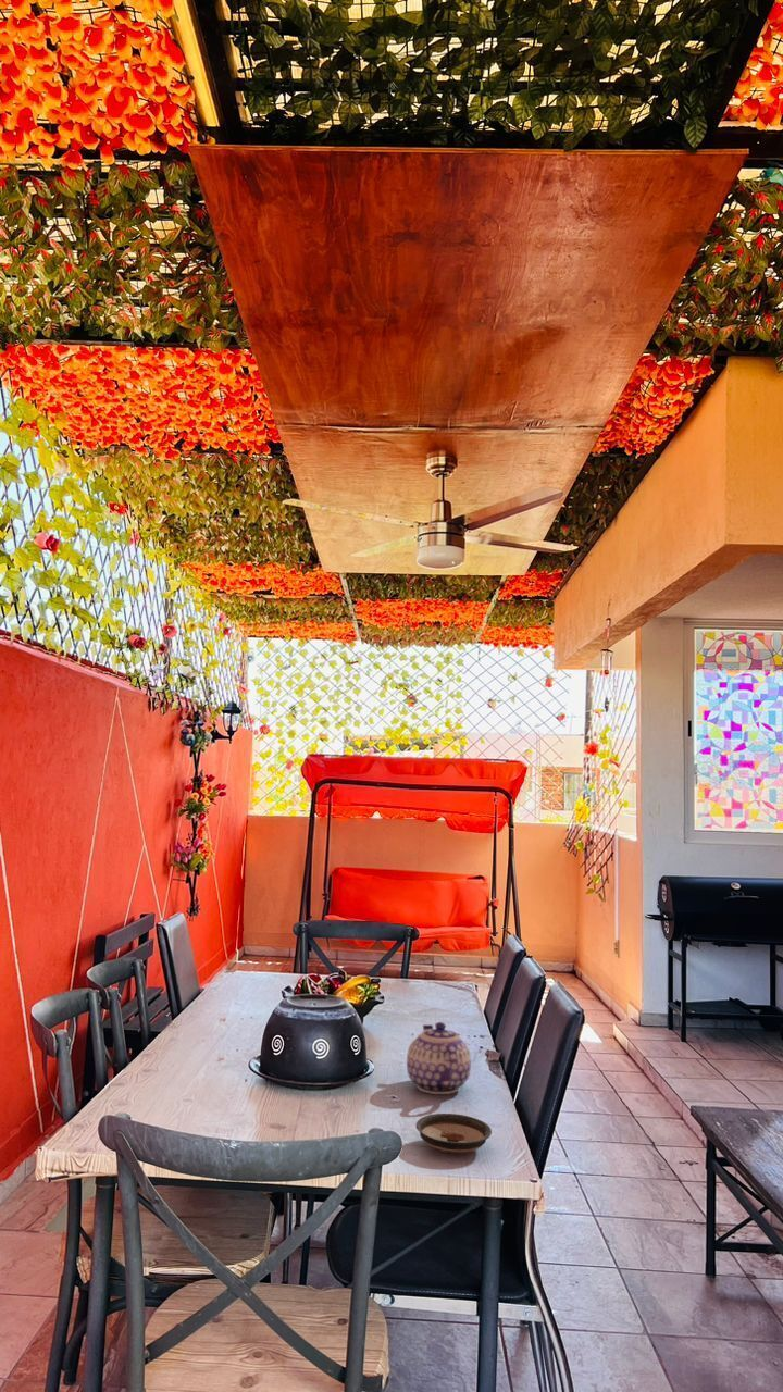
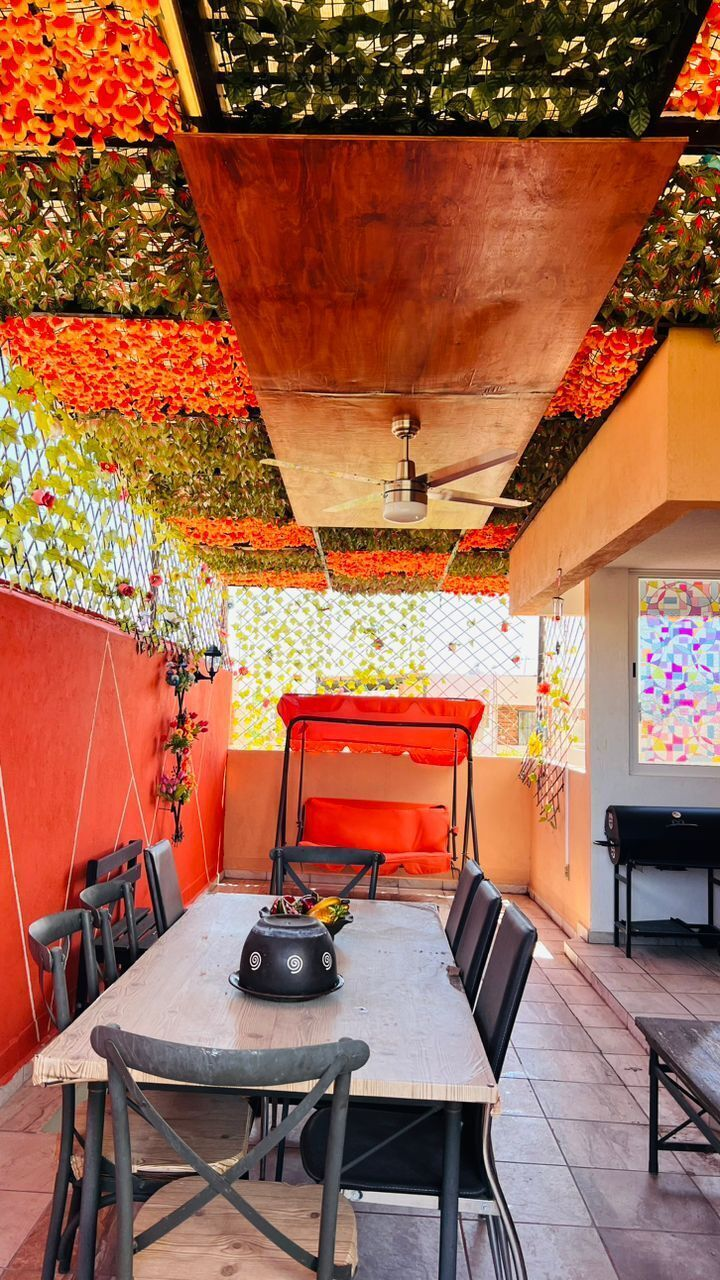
- teapot [406,1021,472,1095]
- saucer [414,1113,493,1155]
